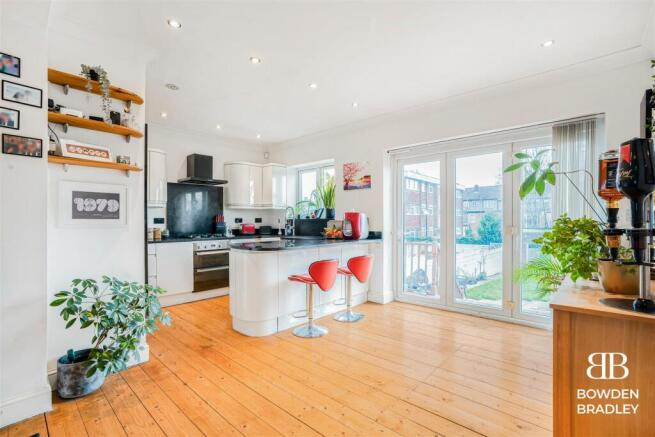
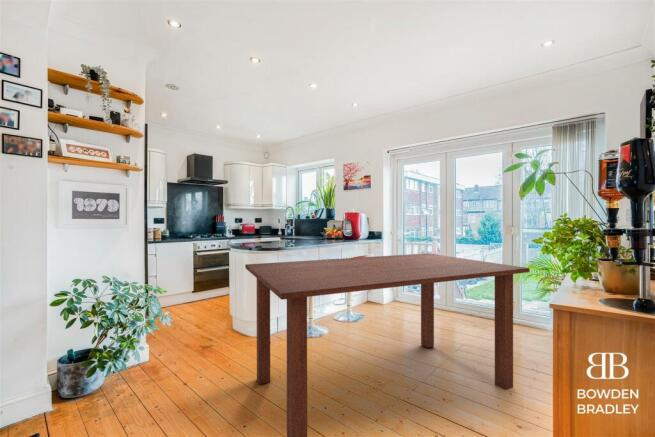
+ dining table [244,252,530,437]
